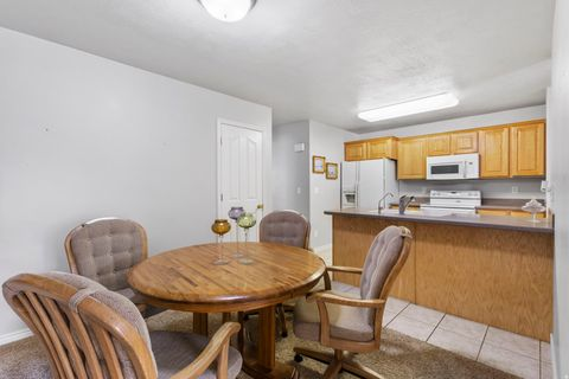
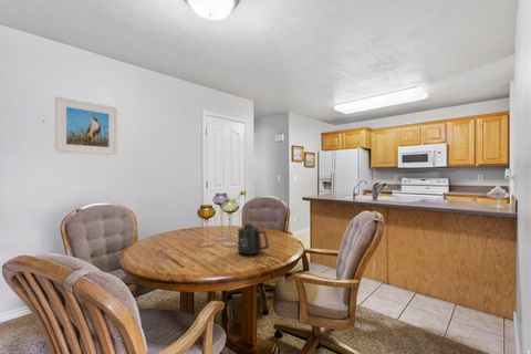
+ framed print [54,95,118,157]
+ mug [237,223,270,256]
